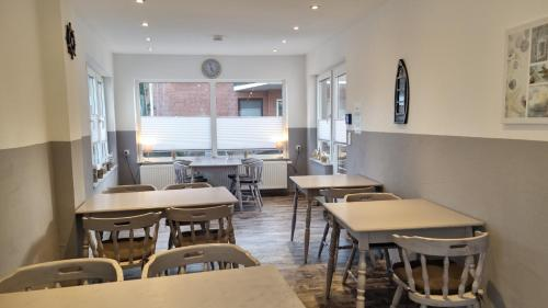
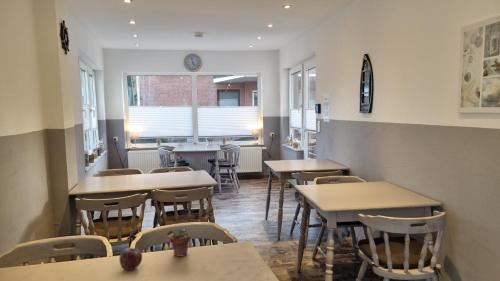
+ apple [118,247,143,271]
+ potted succulent [169,227,191,258]
